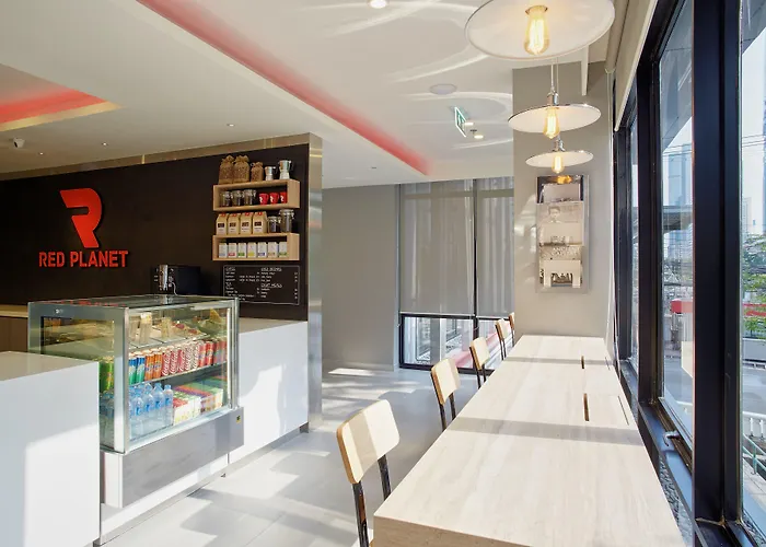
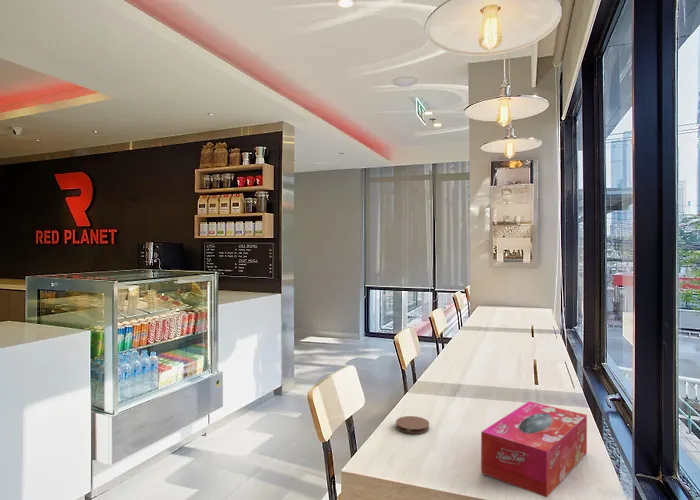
+ tissue box [480,400,588,498]
+ coaster [395,415,430,435]
